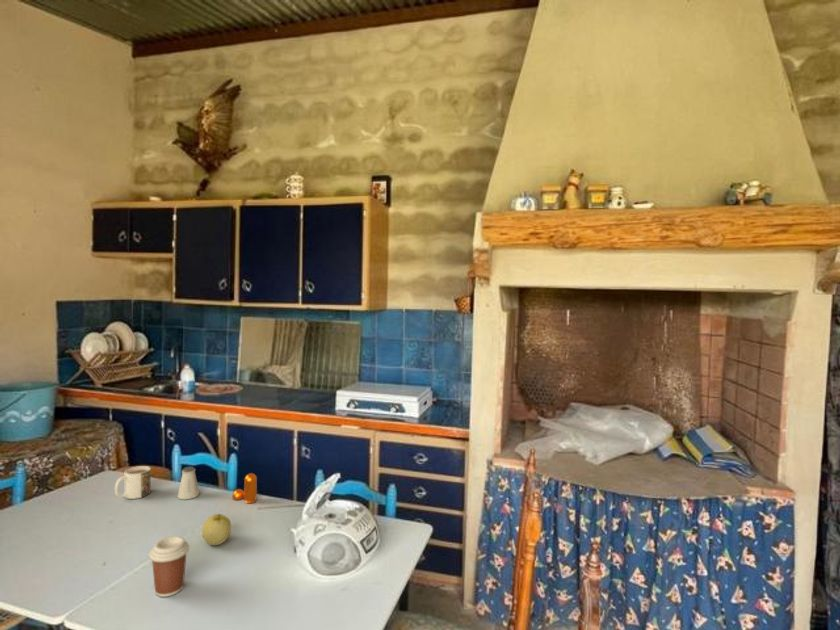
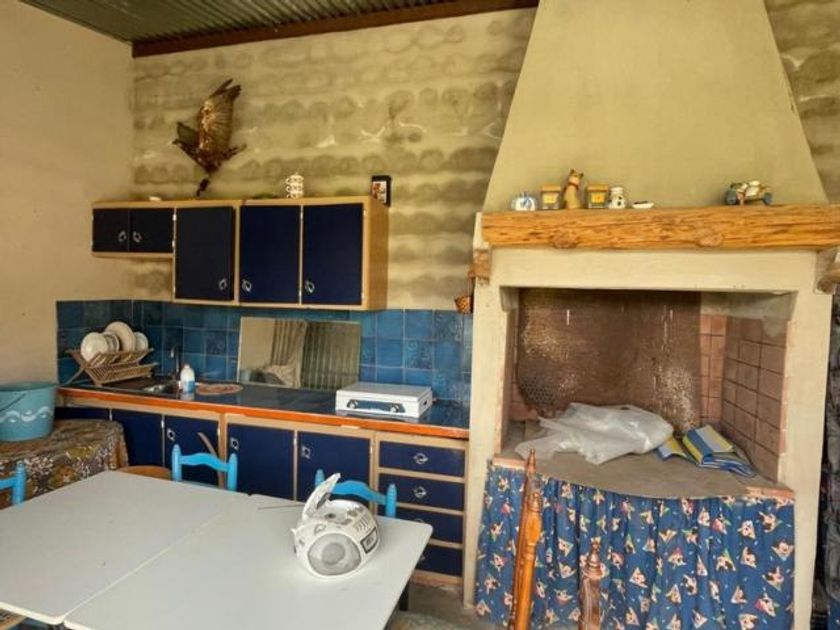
- saltshaker [176,466,200,500]
- mug [114,465,152,500]
- coffee cup [148,535,191,598]
- pepper shaker [231,472,258,504]
- apple [201,513,232,546]
